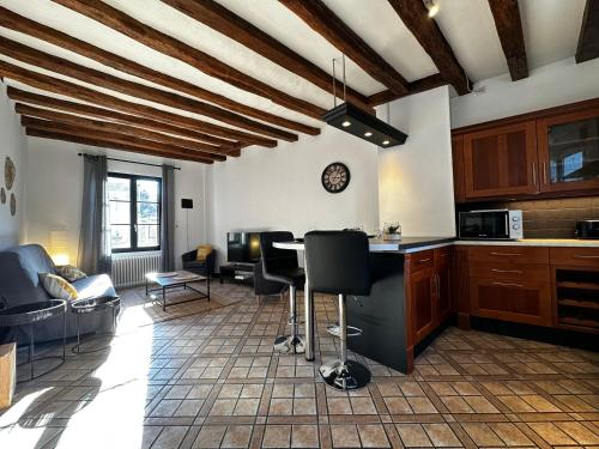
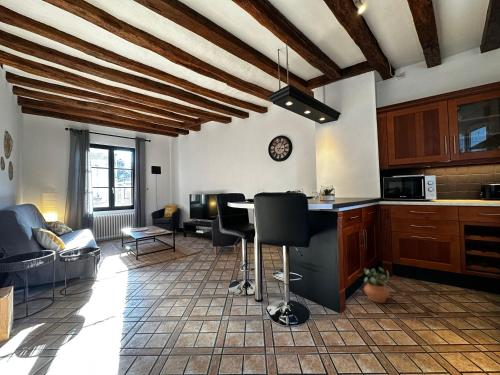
+ potted plant [357,266,391,304]
